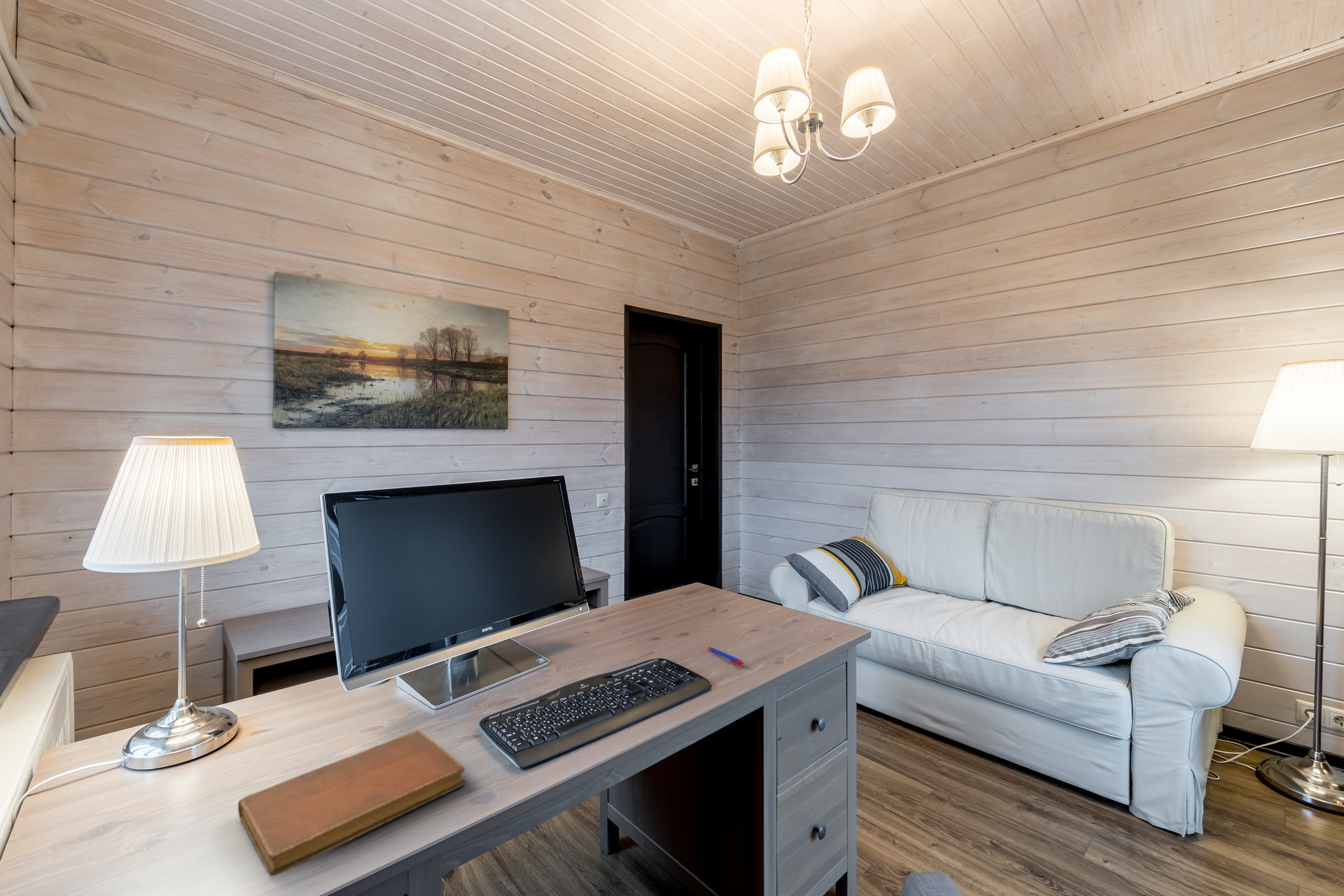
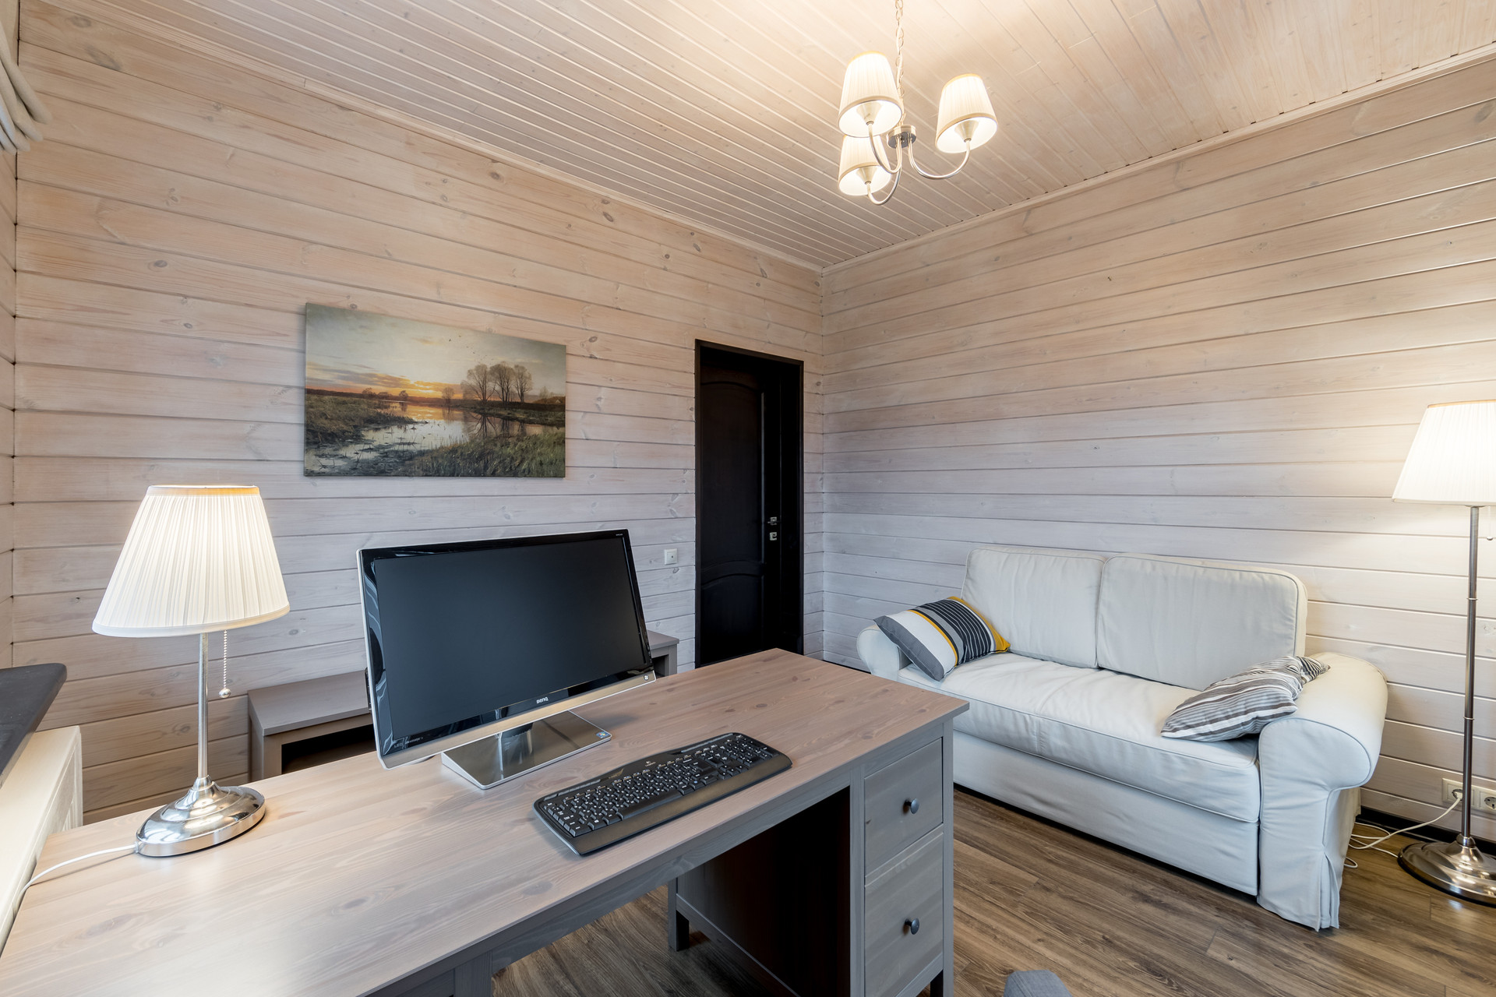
- pen [706,646,744,666]
- notebook [237,729,466,877]
